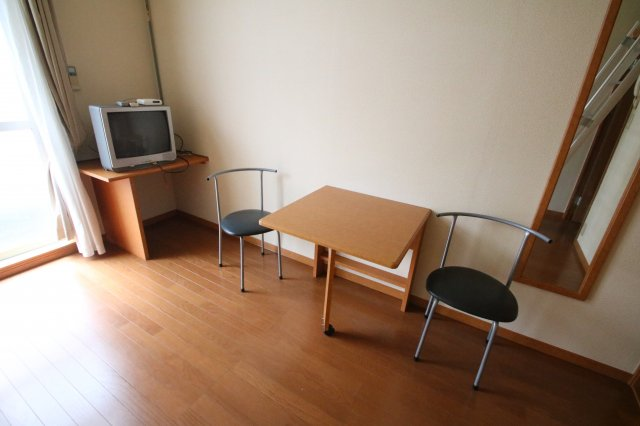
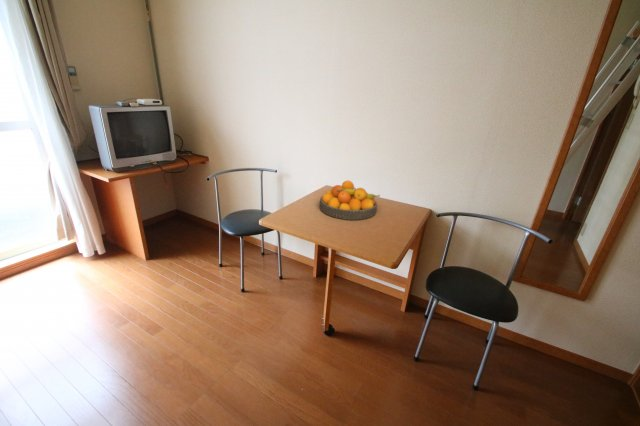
+ fruit bowl [318,180,381,221]
